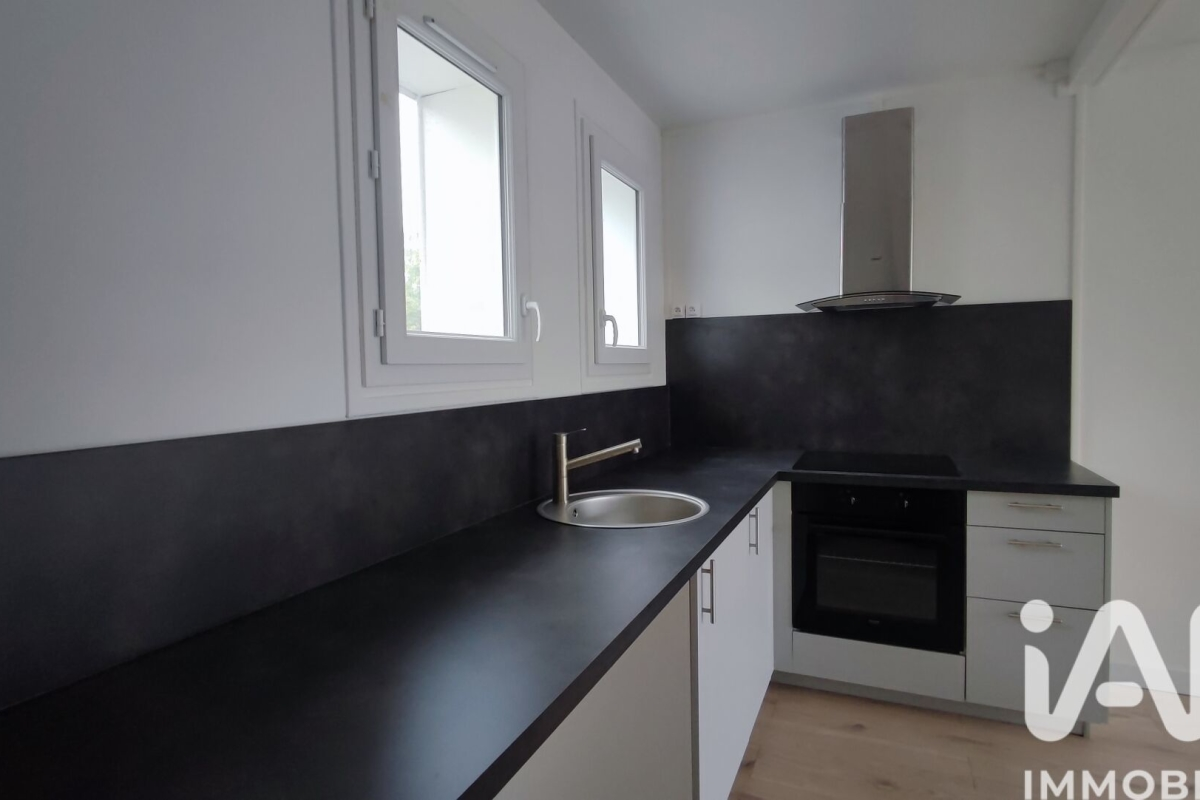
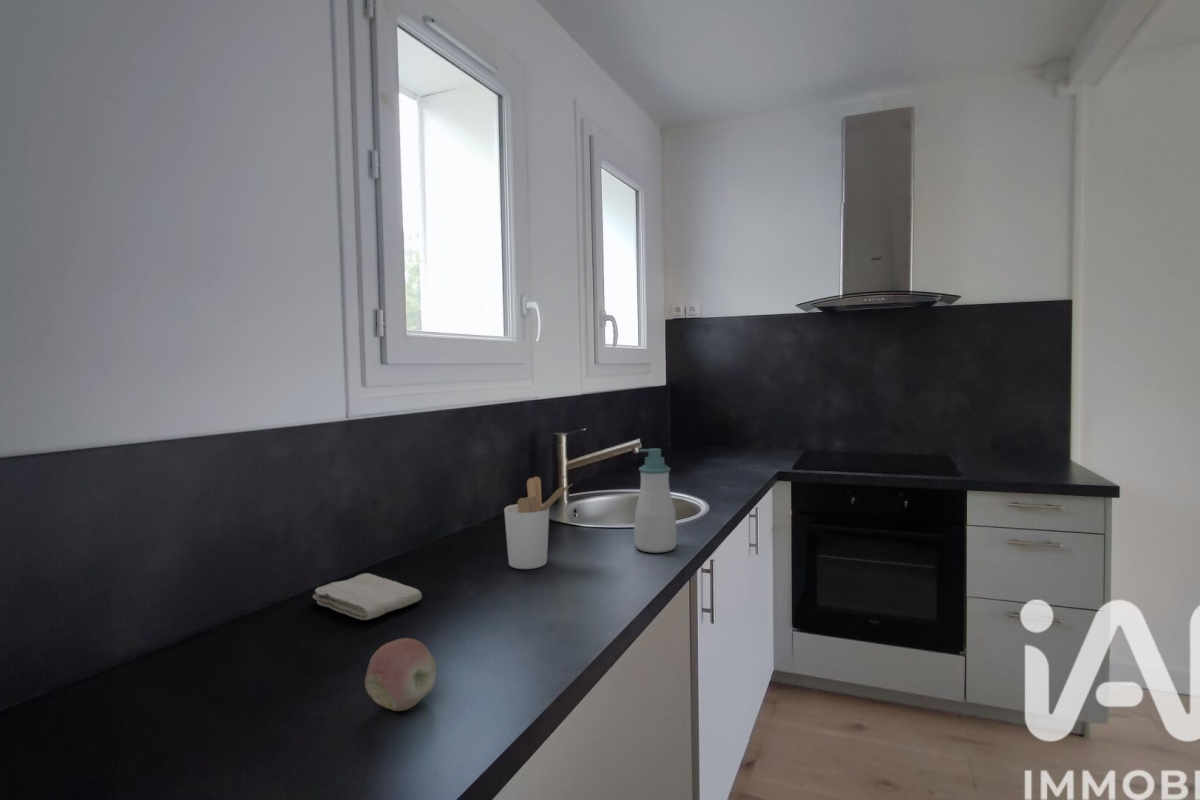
+ soap bottle [633,447,678,554]
+ utensil holder [503,476,573,570]
+ fruit [364,637,437,712]
+ washcloth [312,572,423,621]
